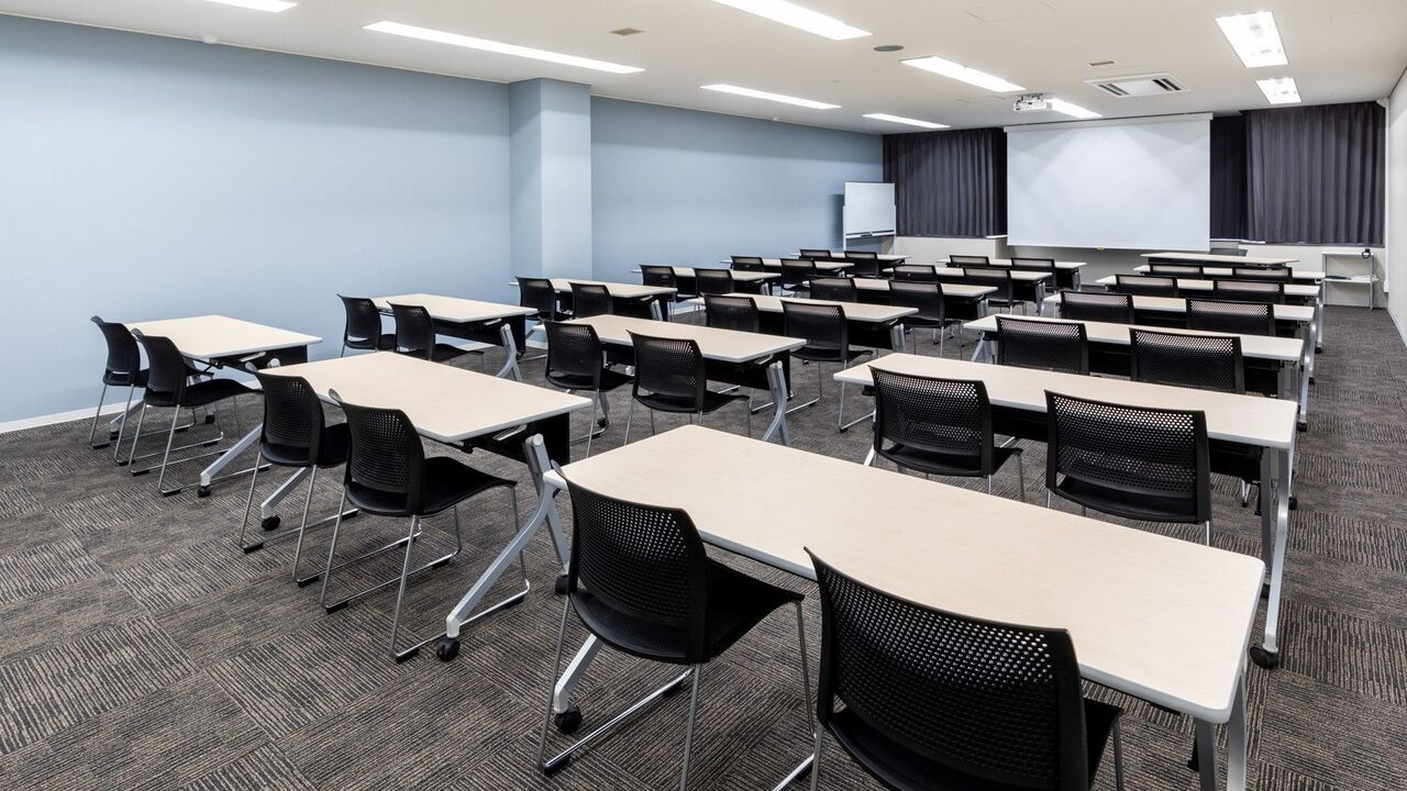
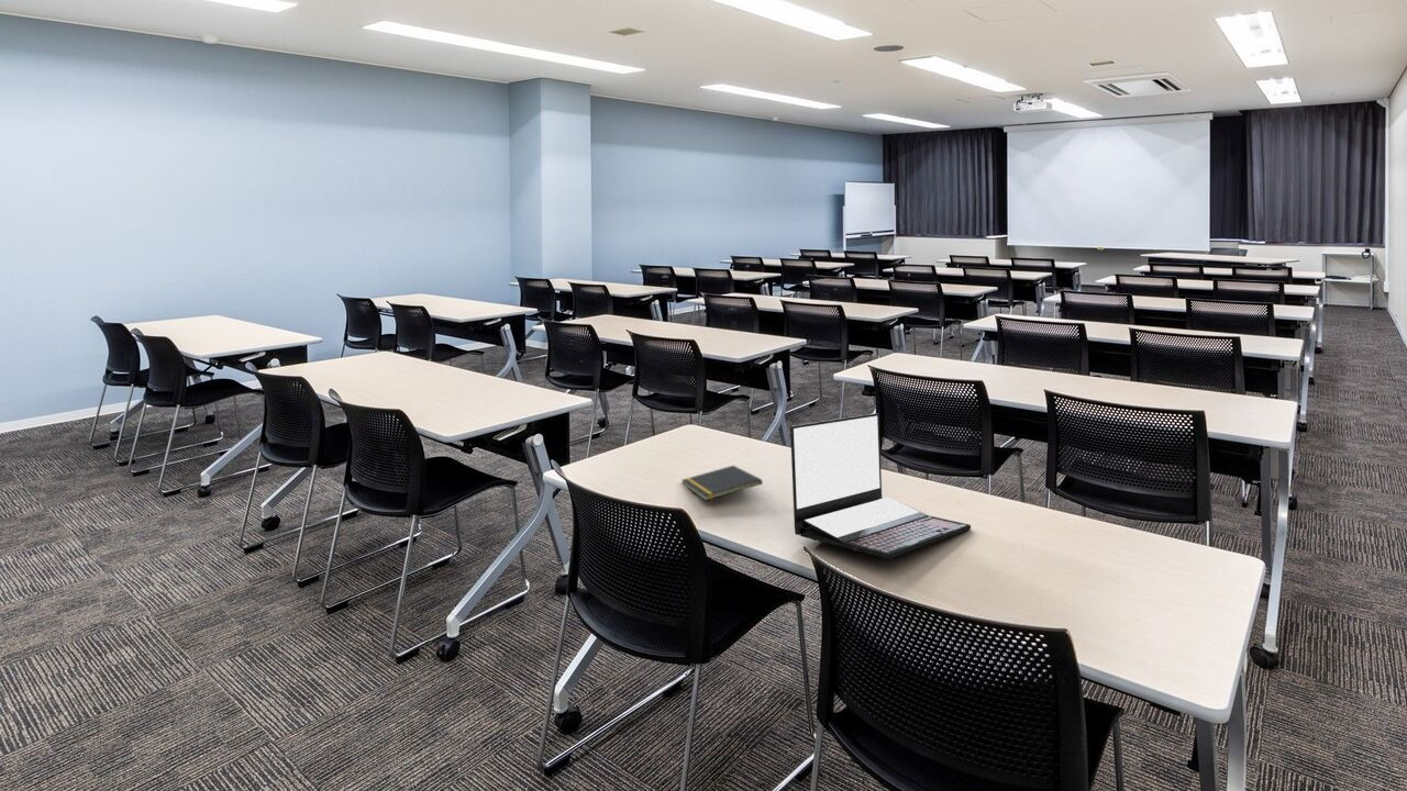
+ notepad [680,465,764,501]
+ laptop [789,412,972,559]
